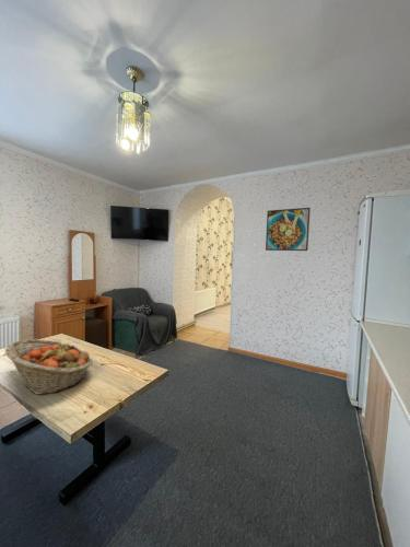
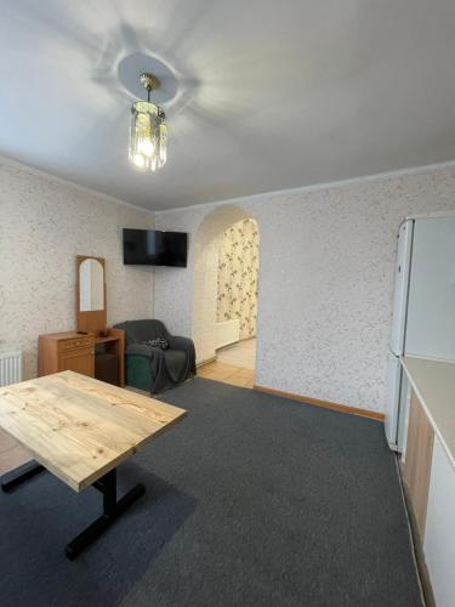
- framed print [265,207,312,252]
- fruit basket [4,338,94,396]
